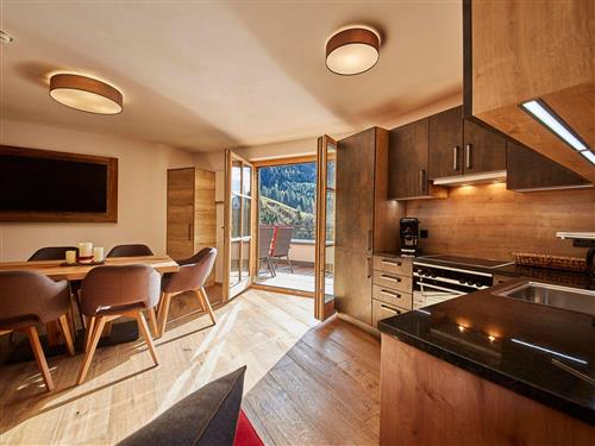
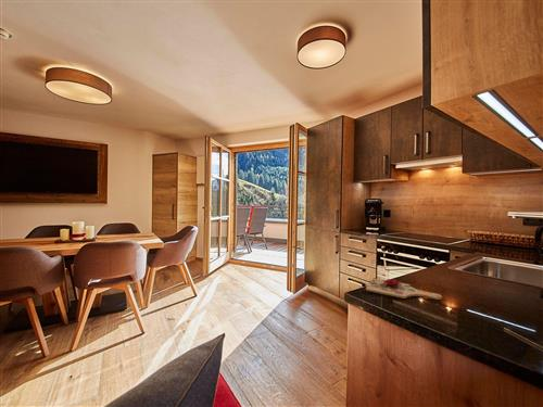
+ cutting board [365,275,443,301]
